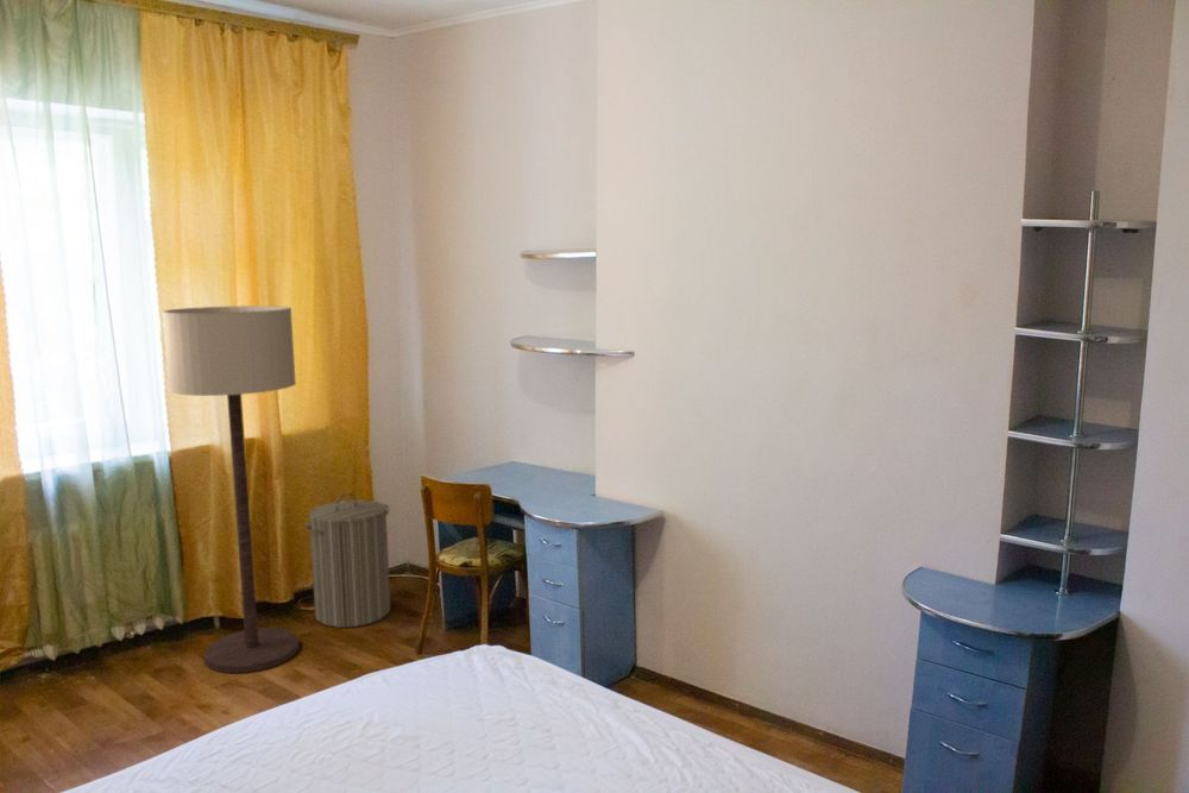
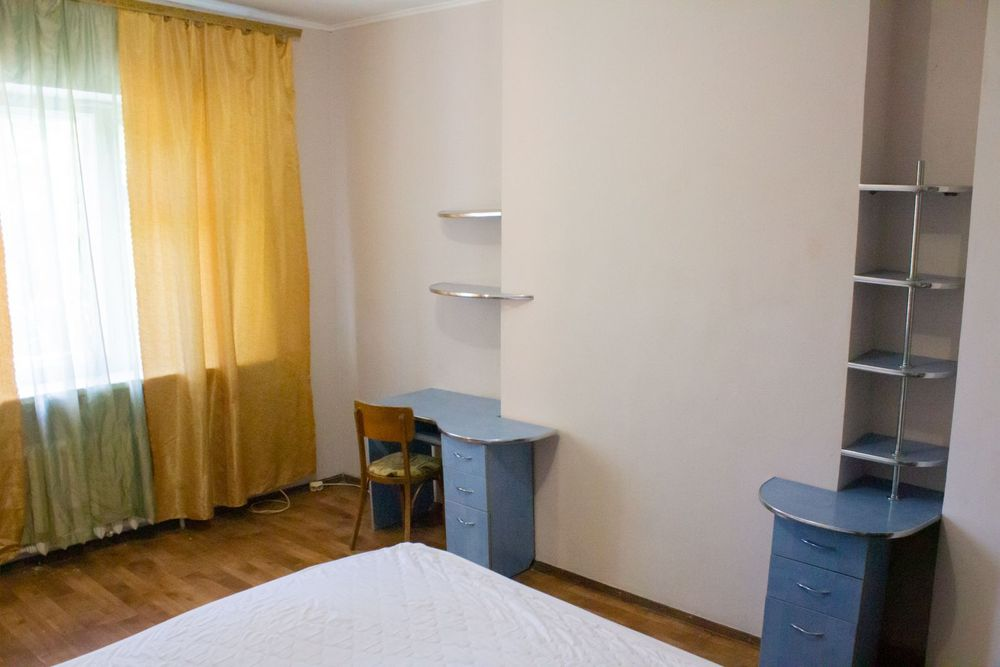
- floor lamp [162,304,301,674]
- laundry hamper [303,492,391,629]
